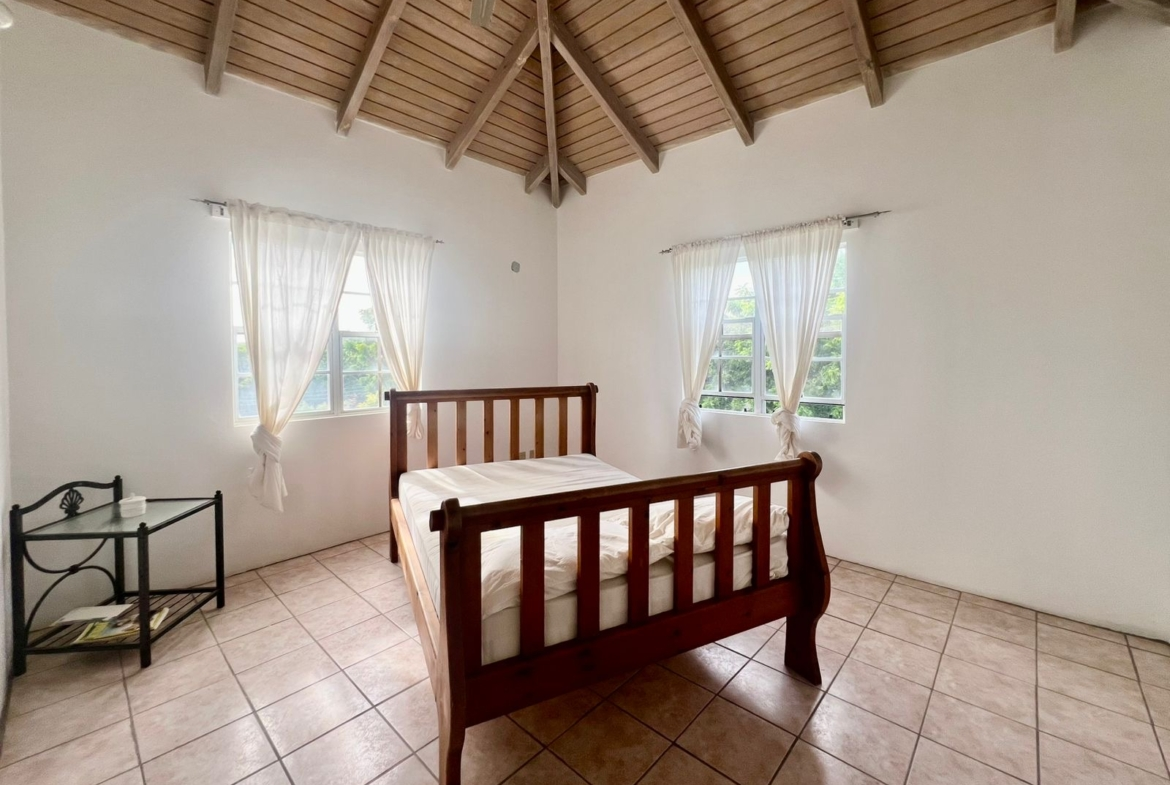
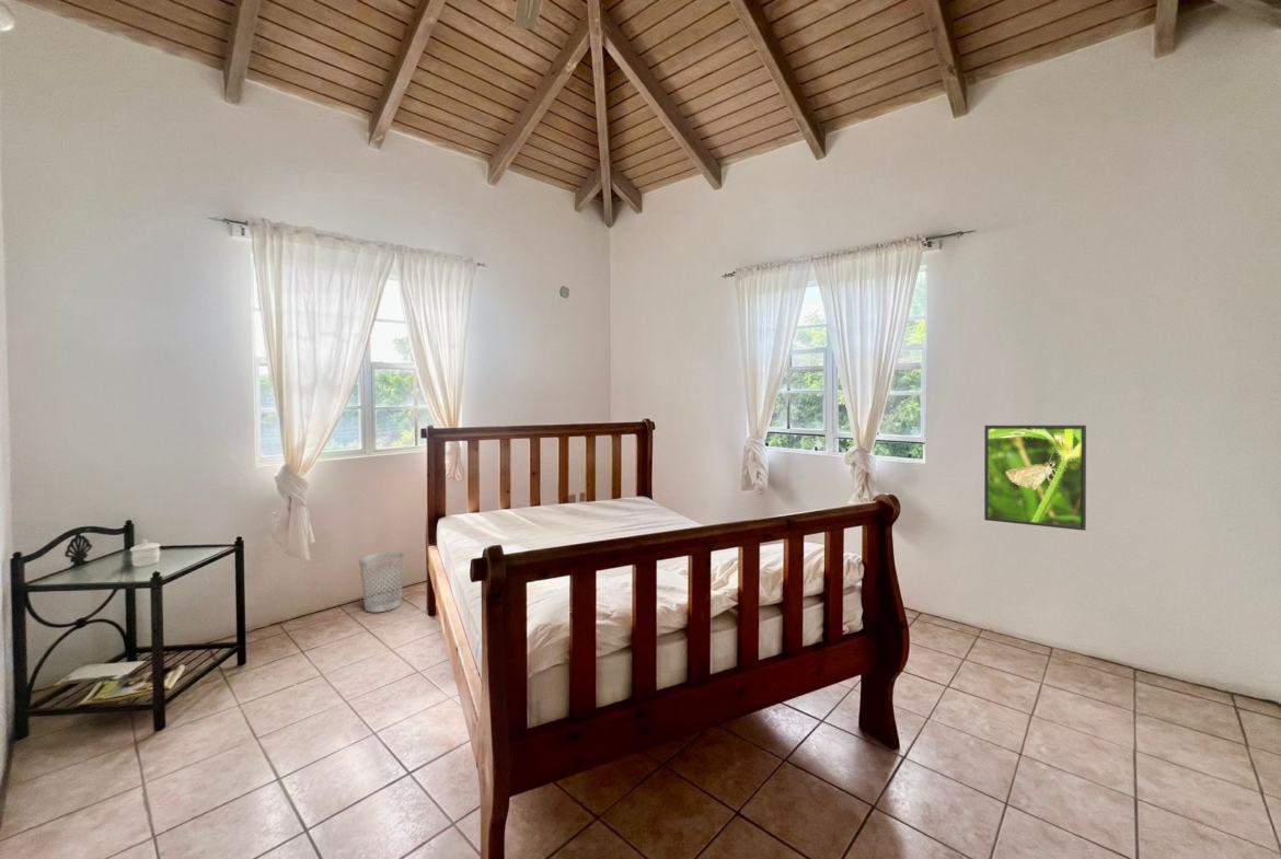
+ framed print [983,425,1087,532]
+ wastebasket [358,550,405,613]
